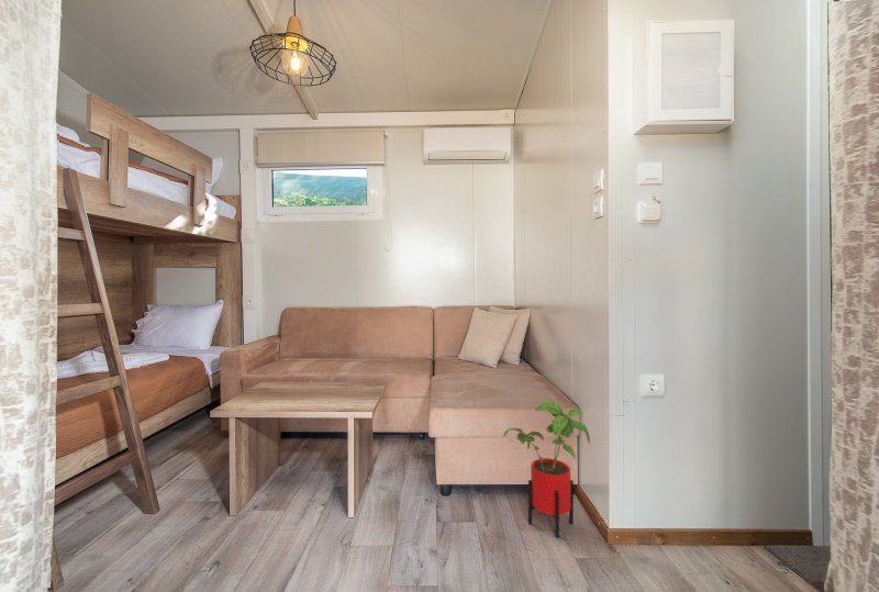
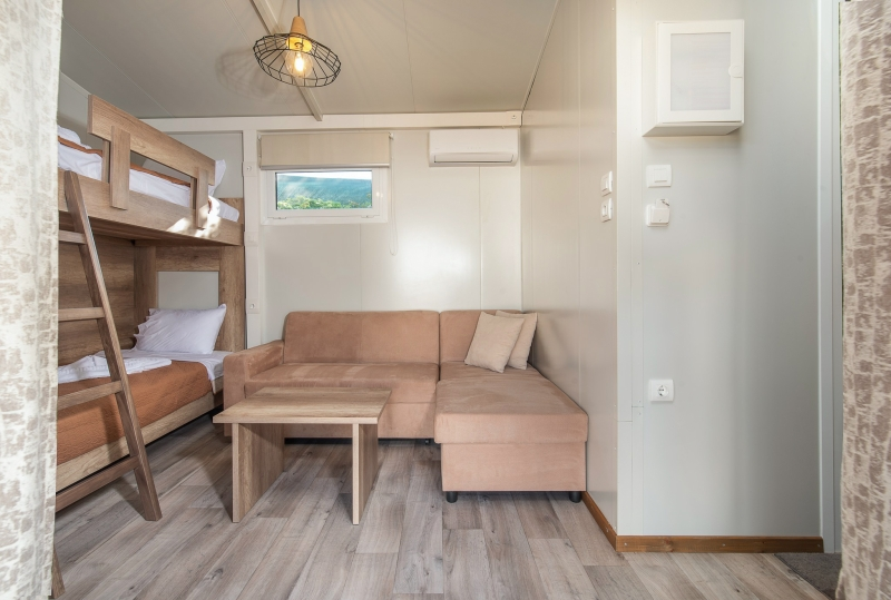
- house plant [502,401,591,539]
